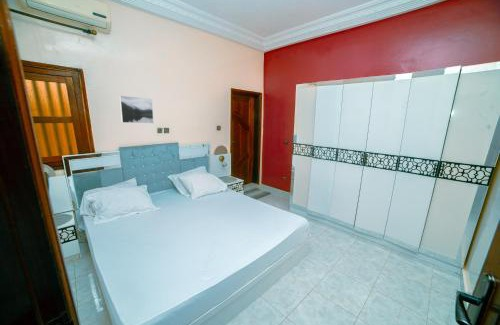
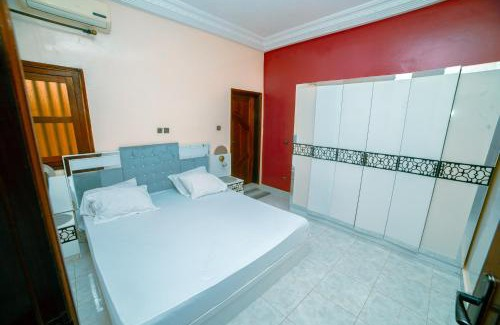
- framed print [119,95,155,124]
